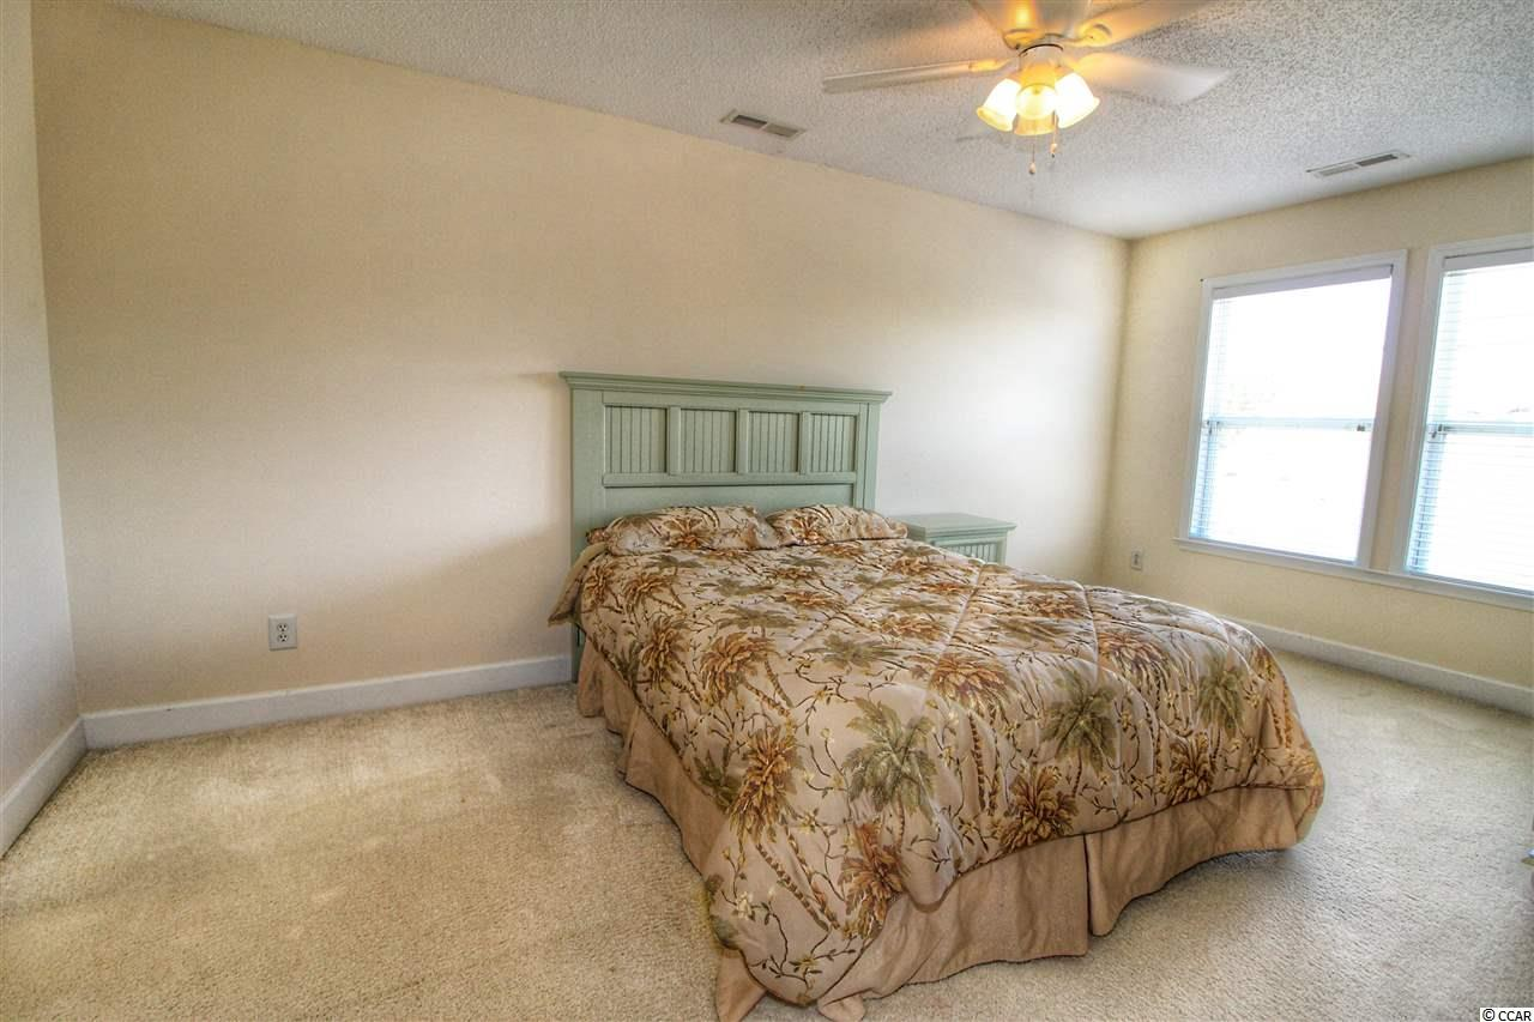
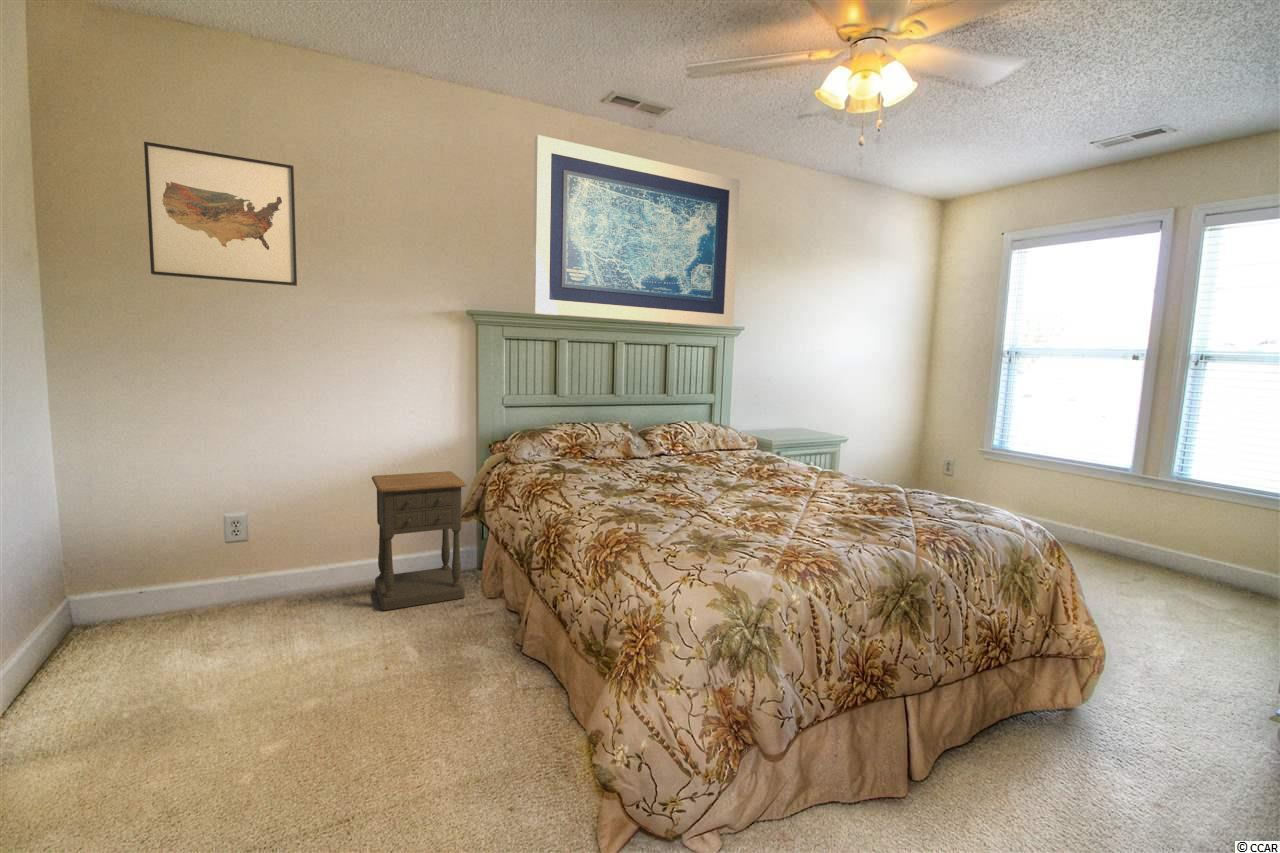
+ wall art [143,141,298,287]
+ wall art [531,134,741,328]
+ nightstand [371,470,467,611]
